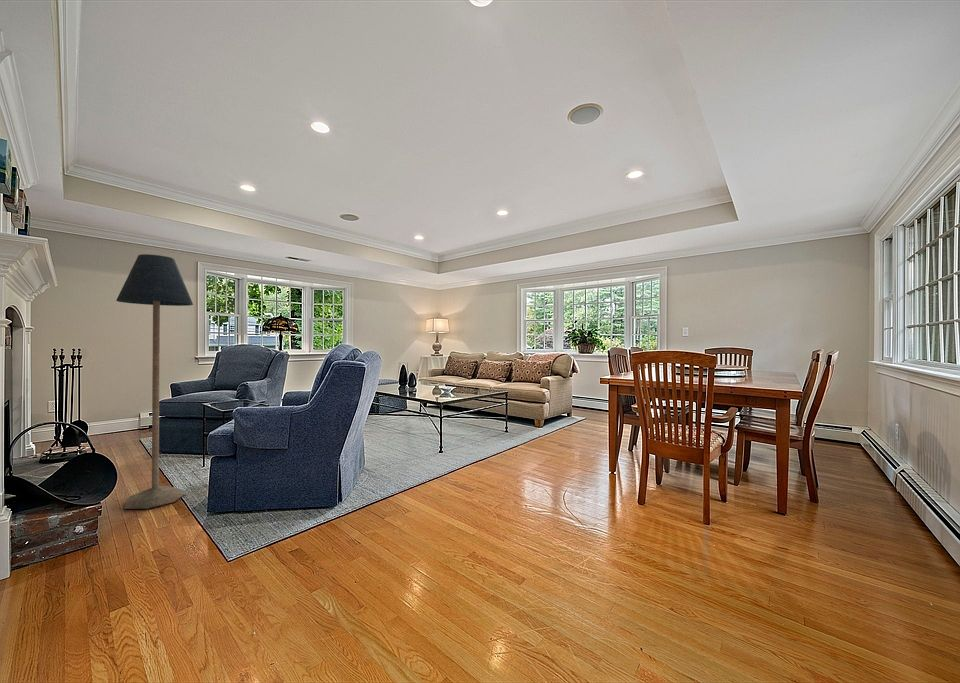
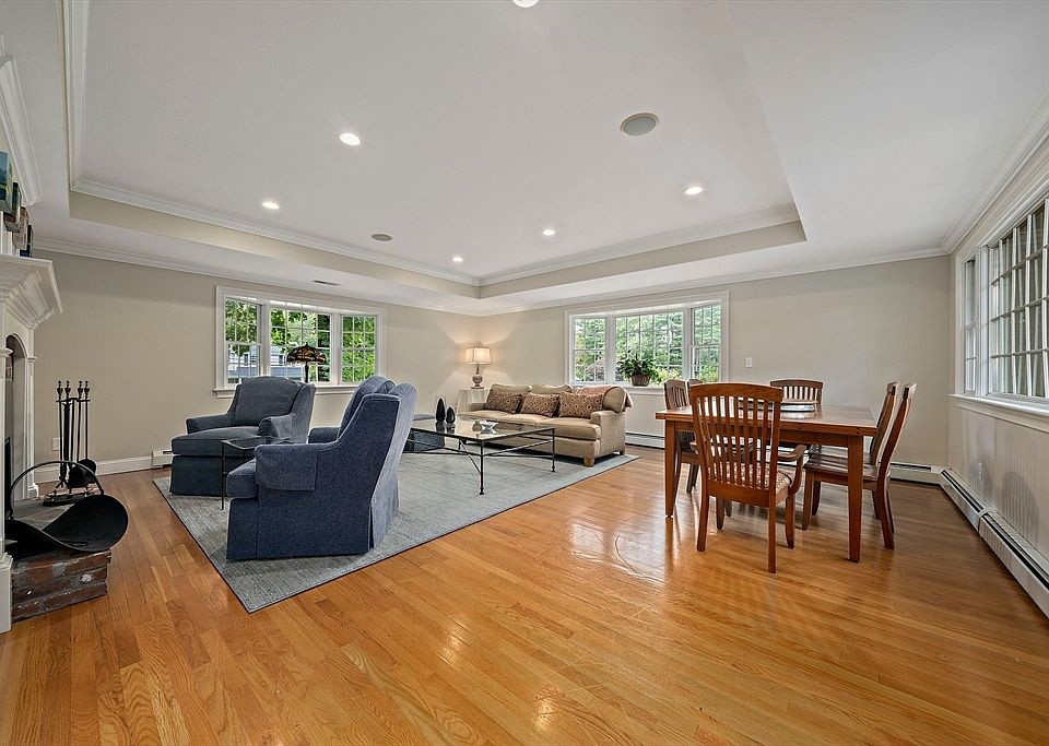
- floor lamp [115,253,194,510]
